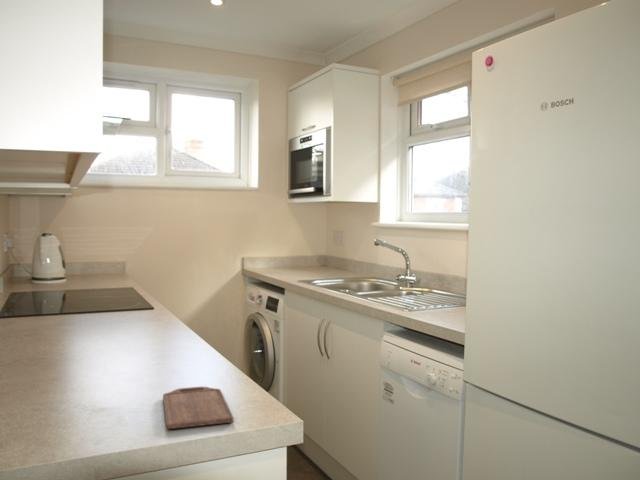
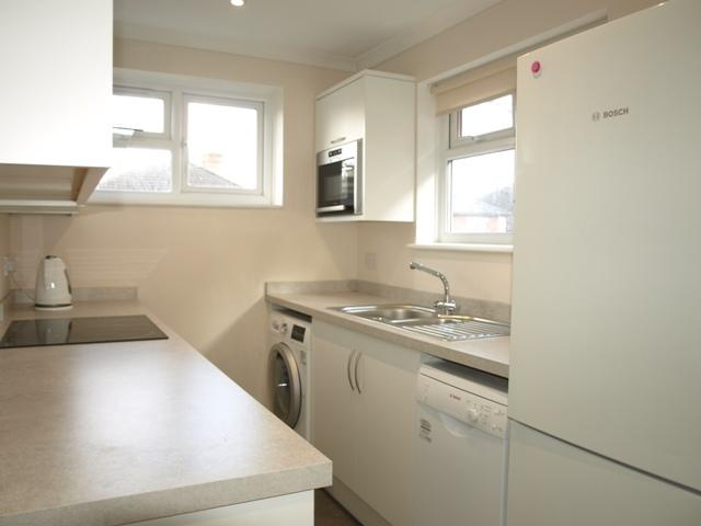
- cutting board [162,386,234,430]
